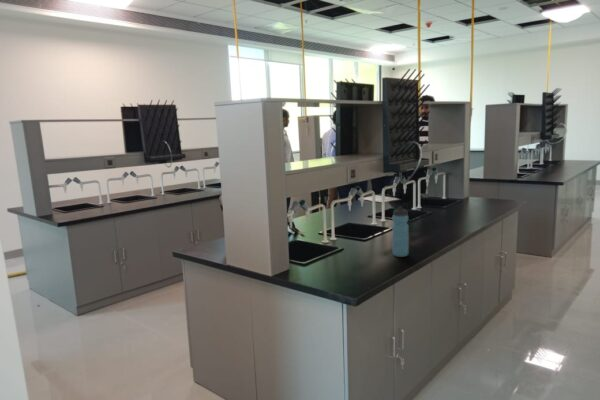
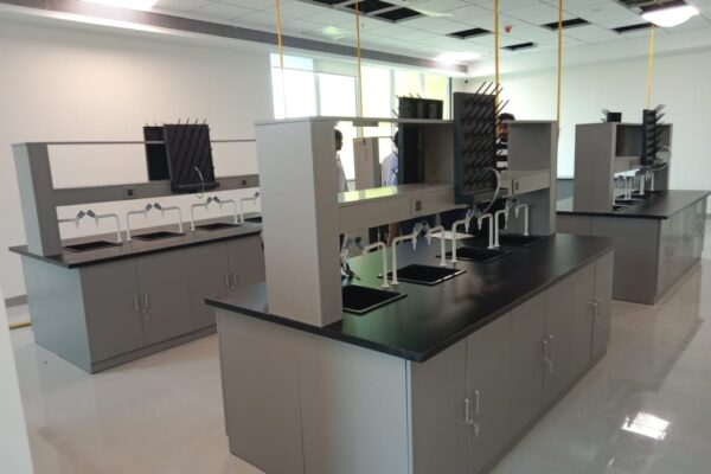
- water bottle [391,205,409,258]
